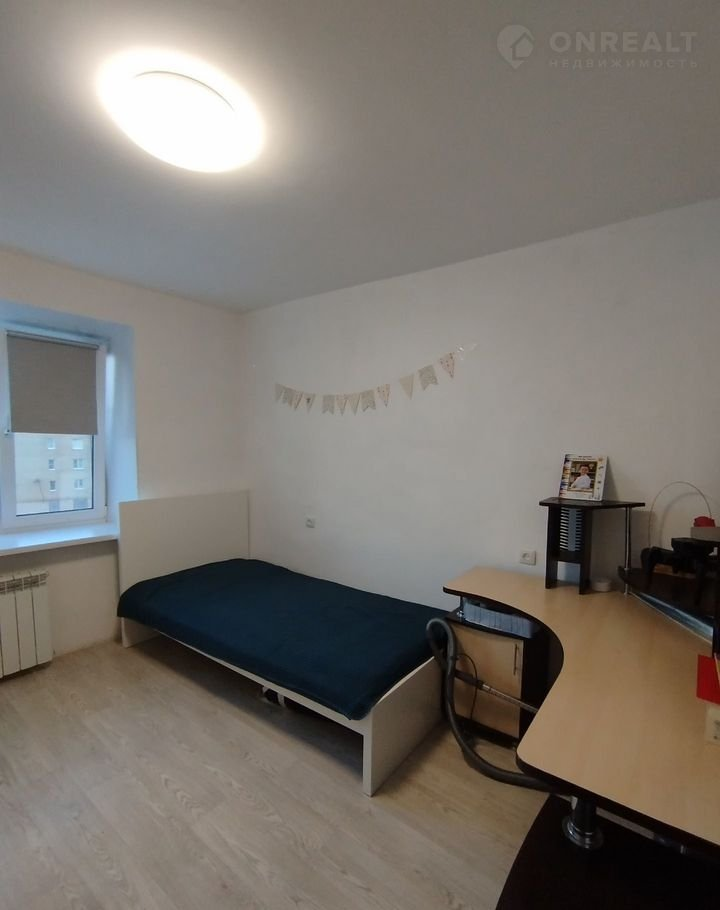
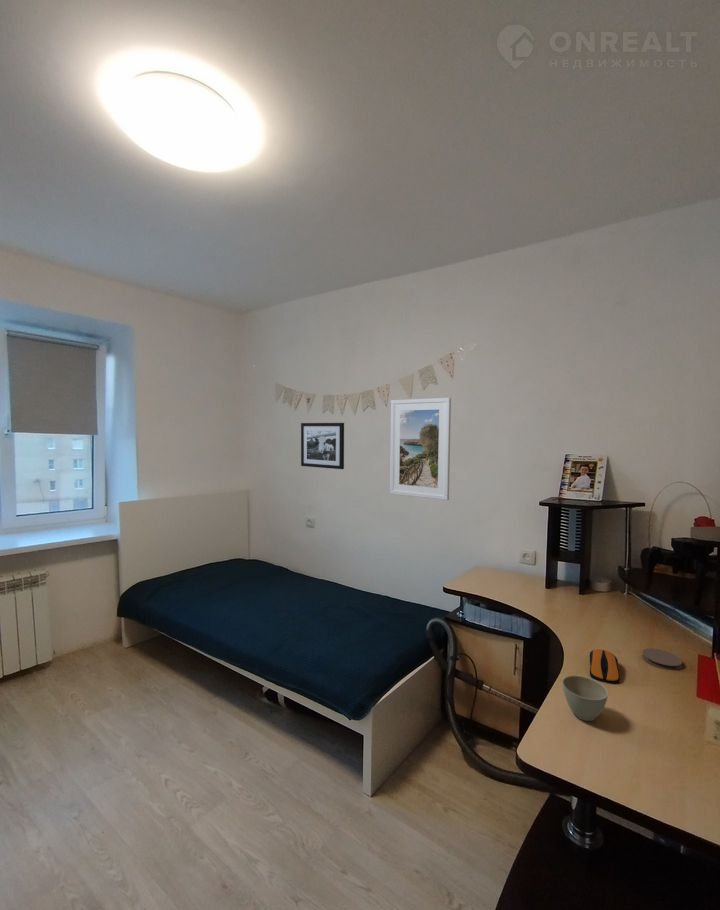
+ computer mouse [589,648,621,685]
+ coaster [641,647,683,671]
+ flower pot [561,674,609,722]
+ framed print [389,397,452,501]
+ picture frame [300,422,345,470]
